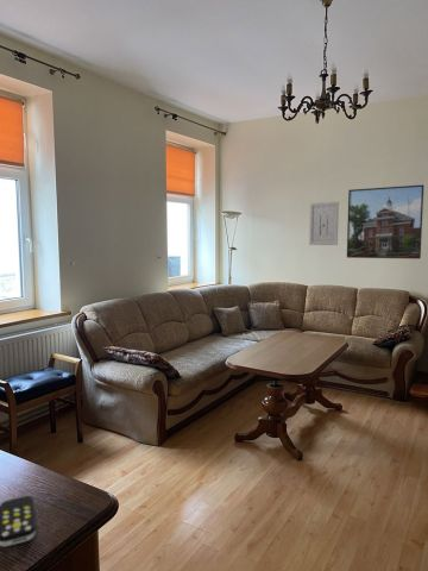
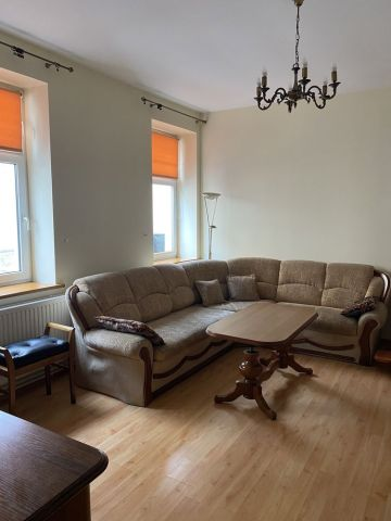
- remote control [0,495,37,548]
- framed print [346,183,424,261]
- wall art [308,201,340,246]
